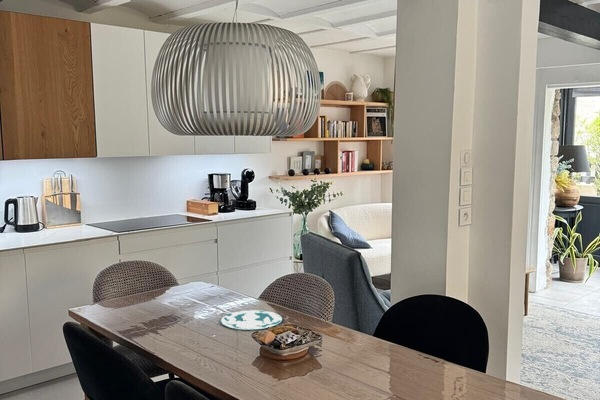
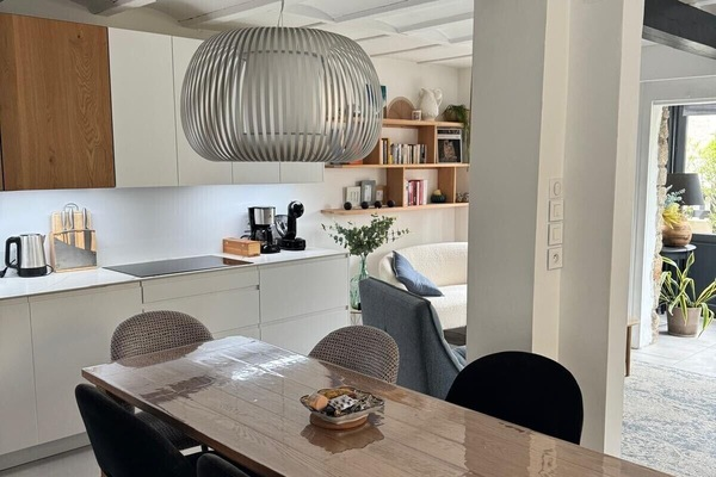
- plate [219,309,283,331]
